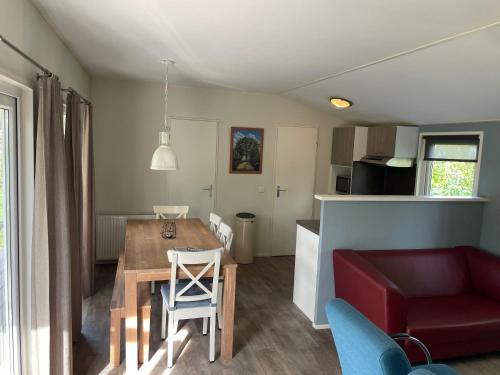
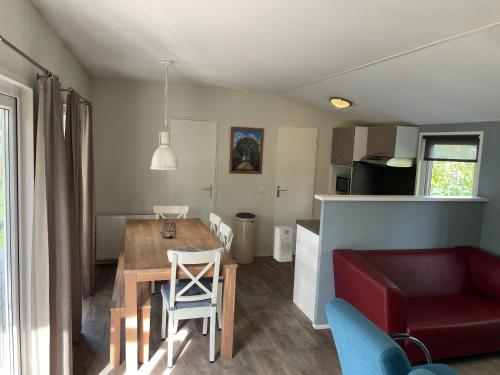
+ air purifier [273,225,294,263]
